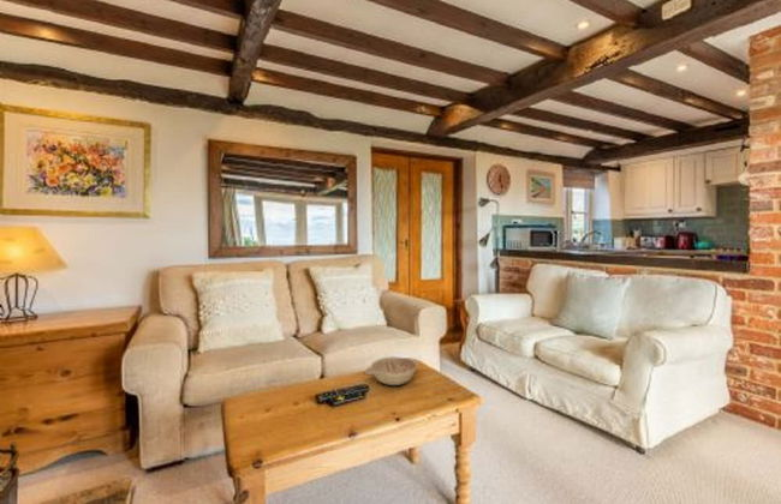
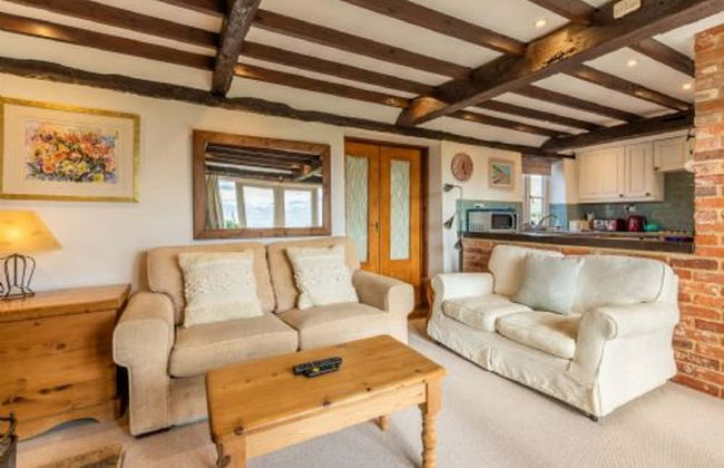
- decorative bowl [364,355,419,386]
